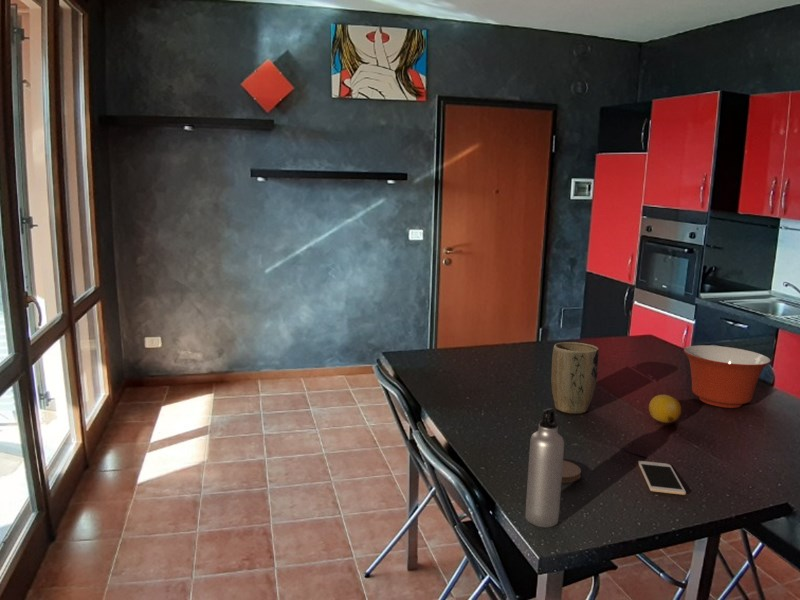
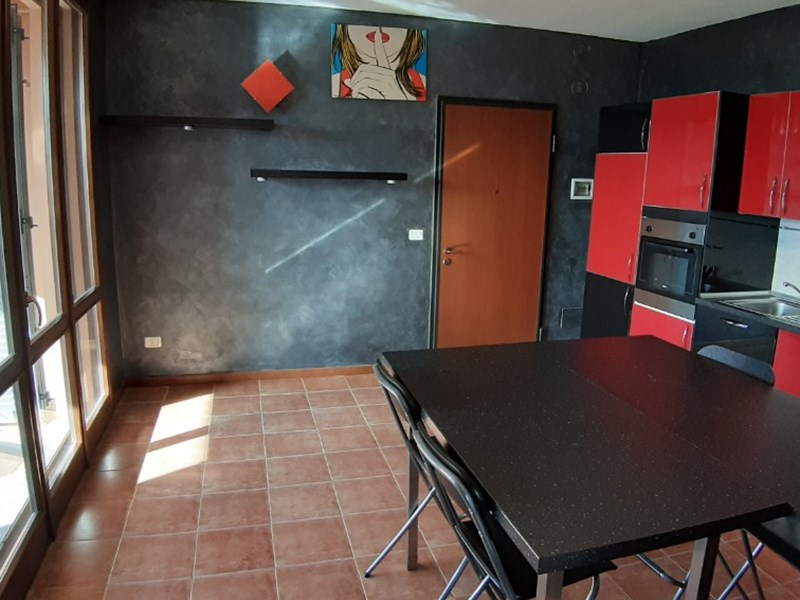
- plant pot [550,341,600,415]
- coaster [561,459,582,483]
- fruit [648,394,682,424]
- mixing bowl [683,344,772,409]
- cell phone [637,460,687,496]
- water bottle [525,407,565,528]
